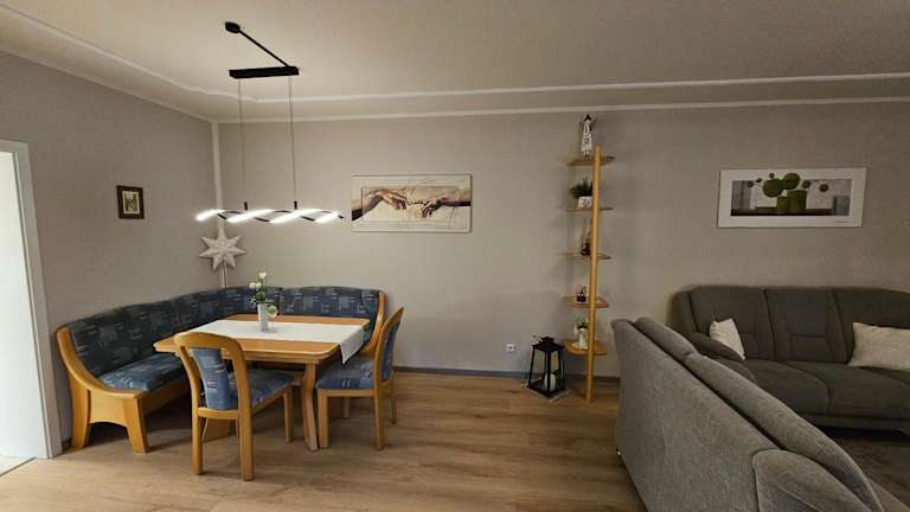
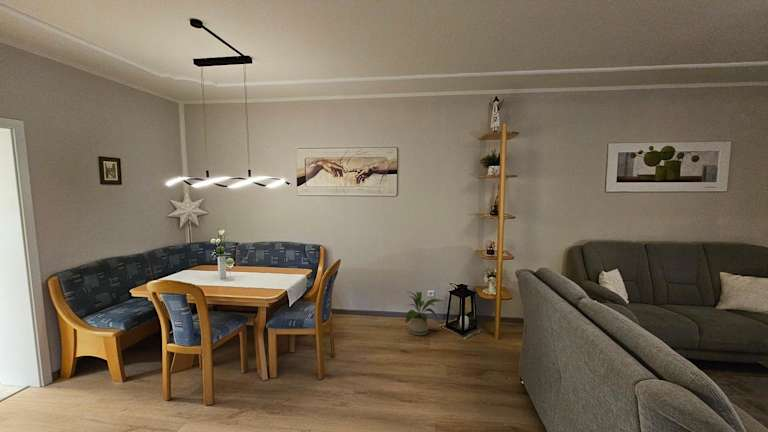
+ house plant [404,291,443,336]
